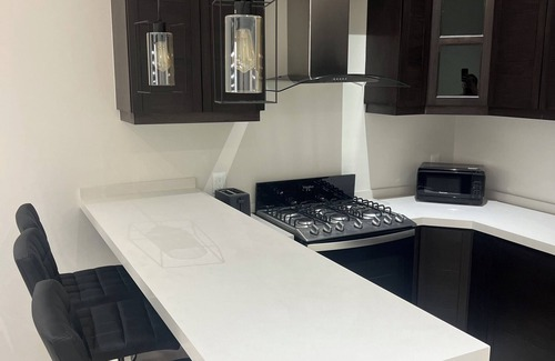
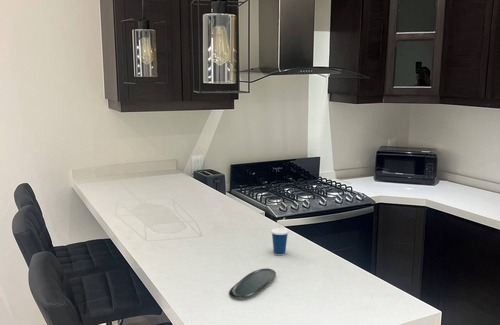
+ cup [270,217,289,256]
+ oval tray [228,267,277,299]
